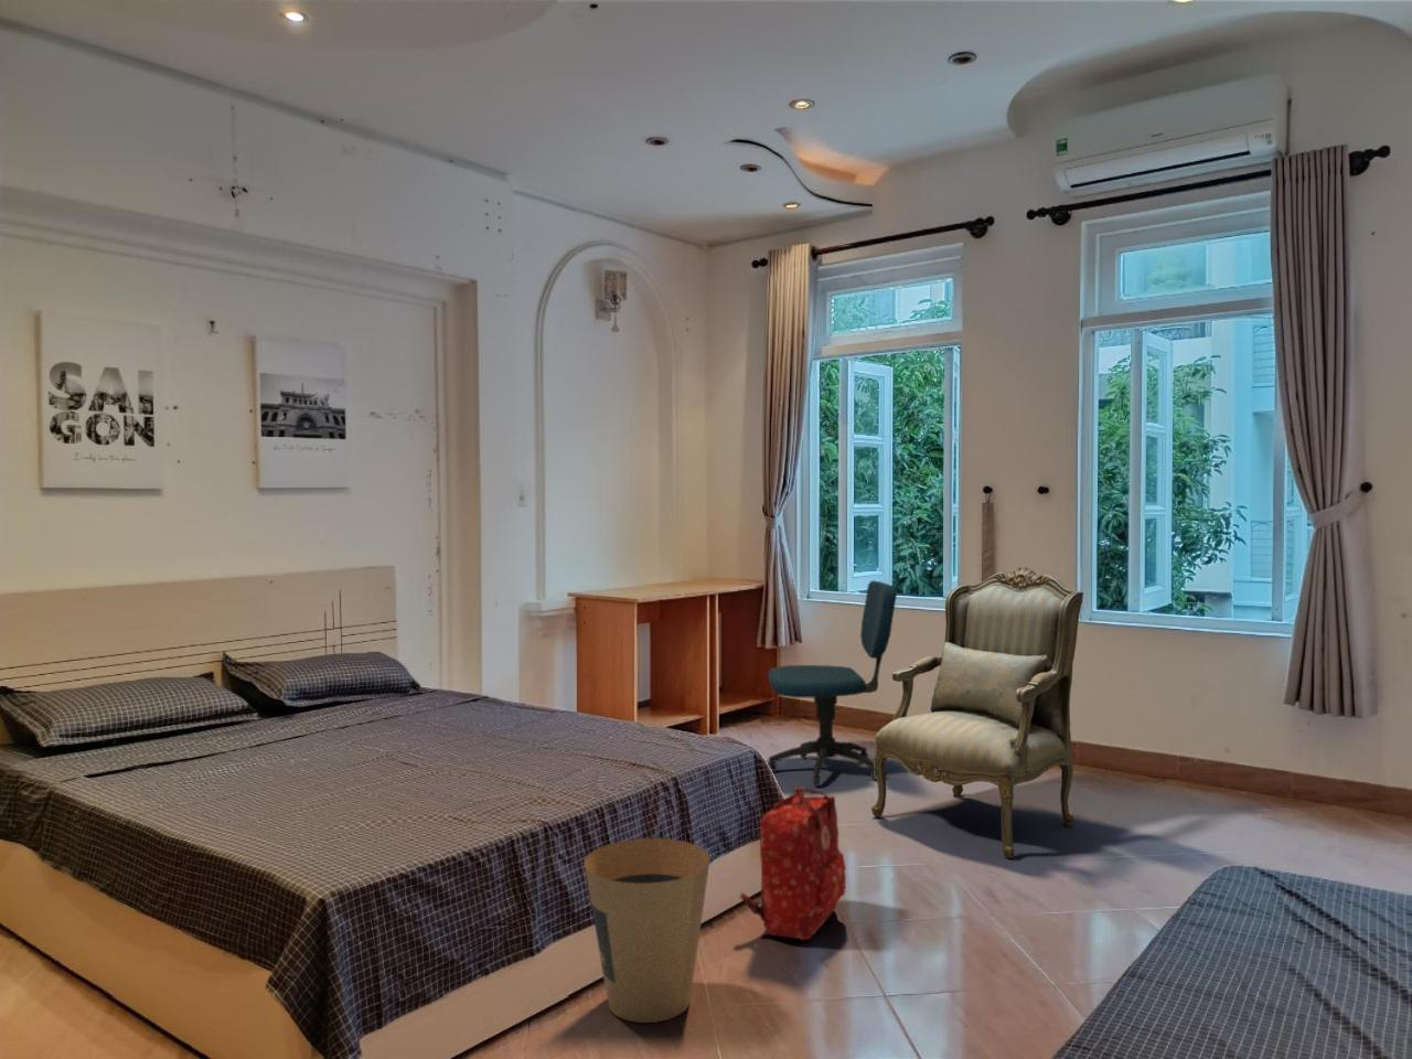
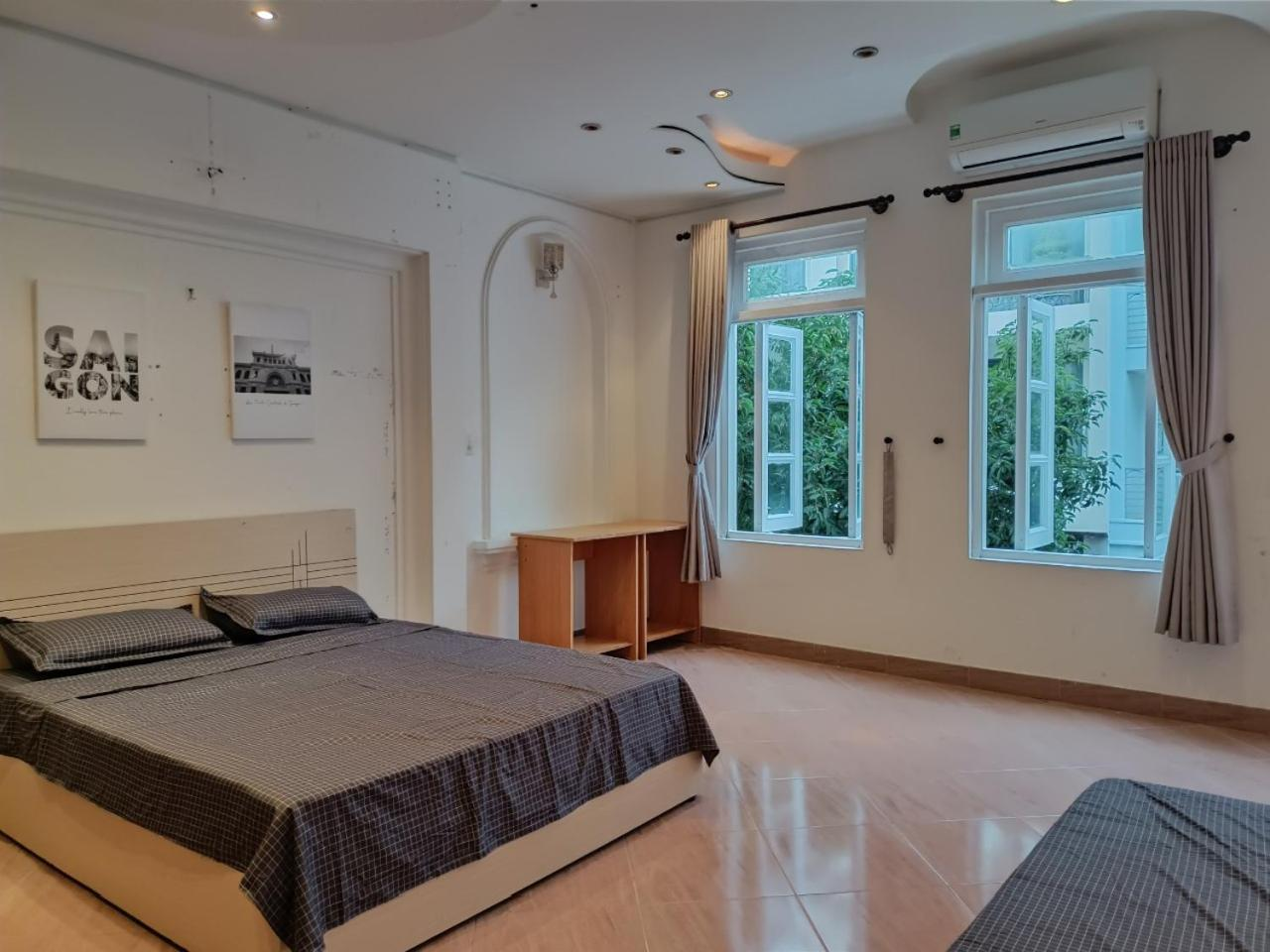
- armchair [871,566,1084,860]
- backpack [739,785,847,941]
- trash can [583,838,712,1023]
- office chair [767,580,898,788]
